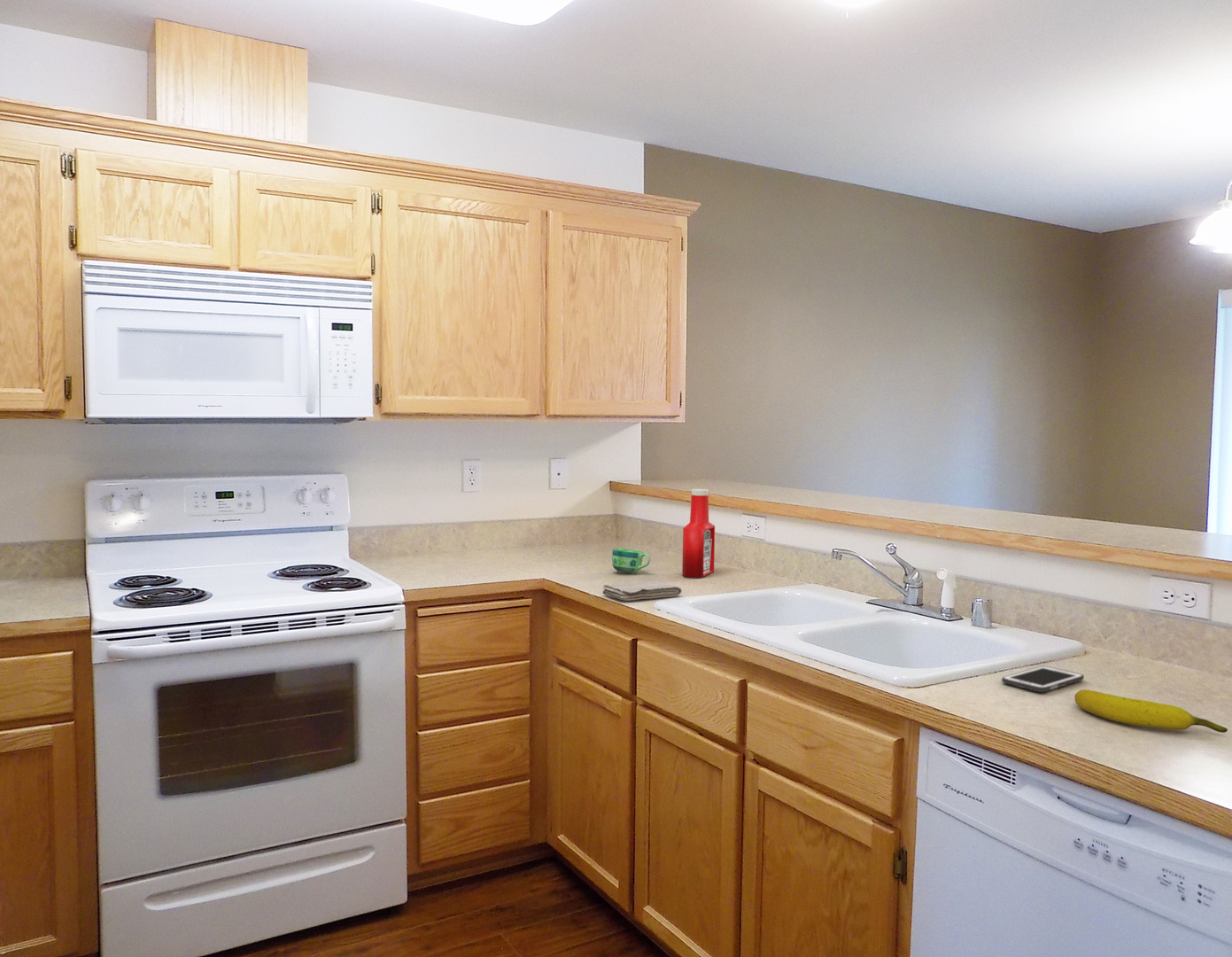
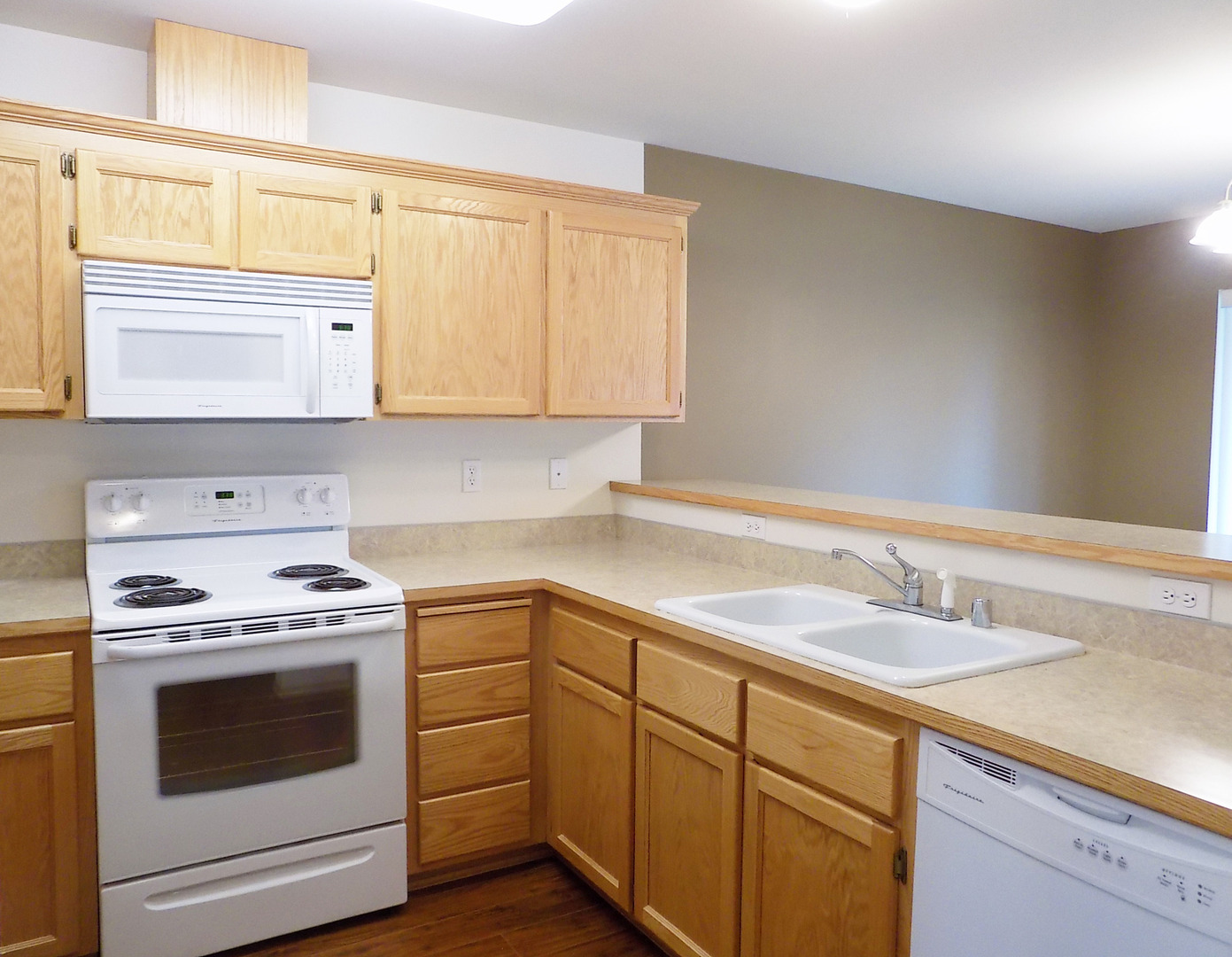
- cell phone [1001,665,1085,693]
- cup [611,548,651,574]
- soap bottle [681,488,716,579]
- banana [1074,689,1228,734]
- washcloth [602,580,683,602]
